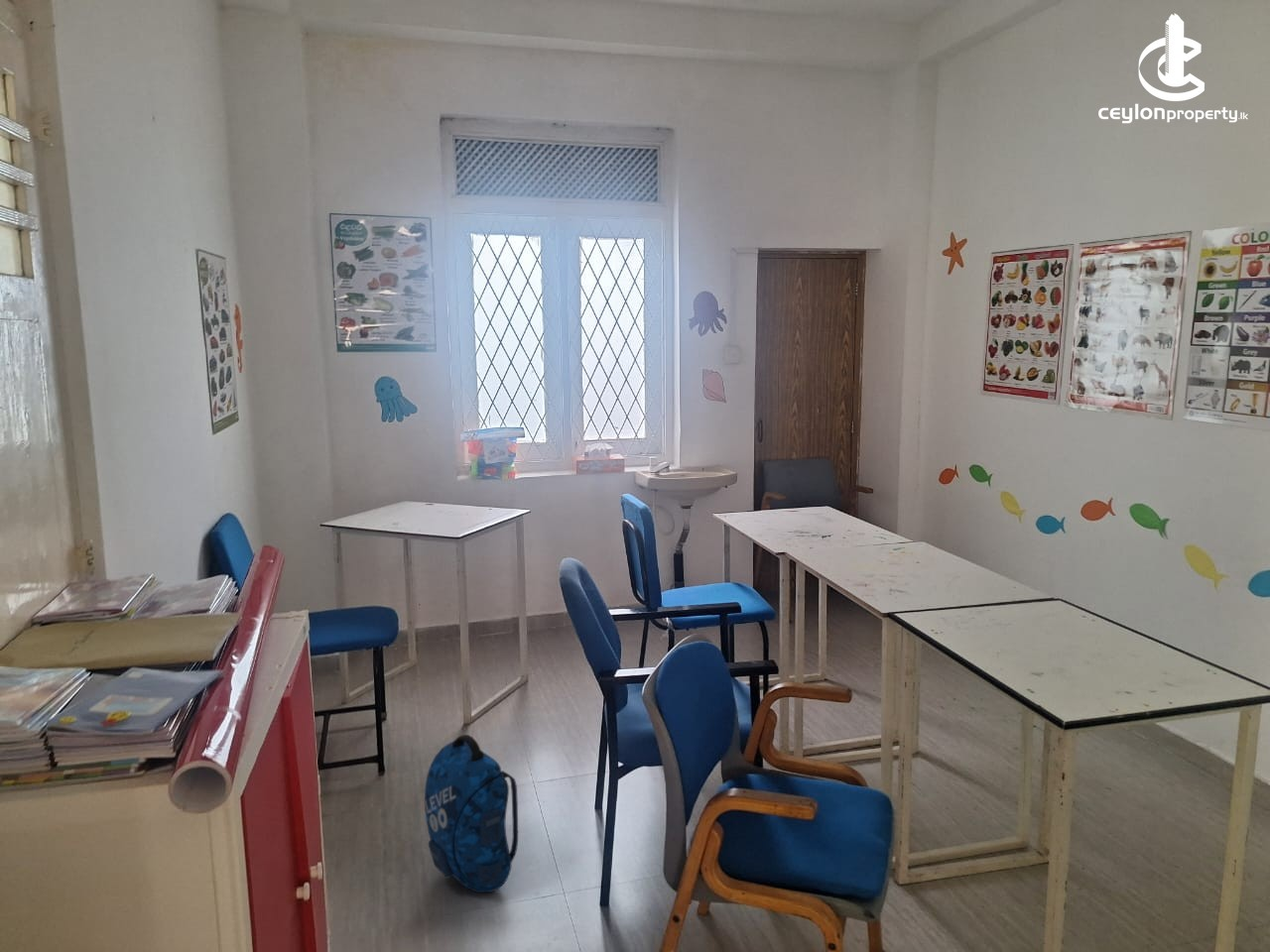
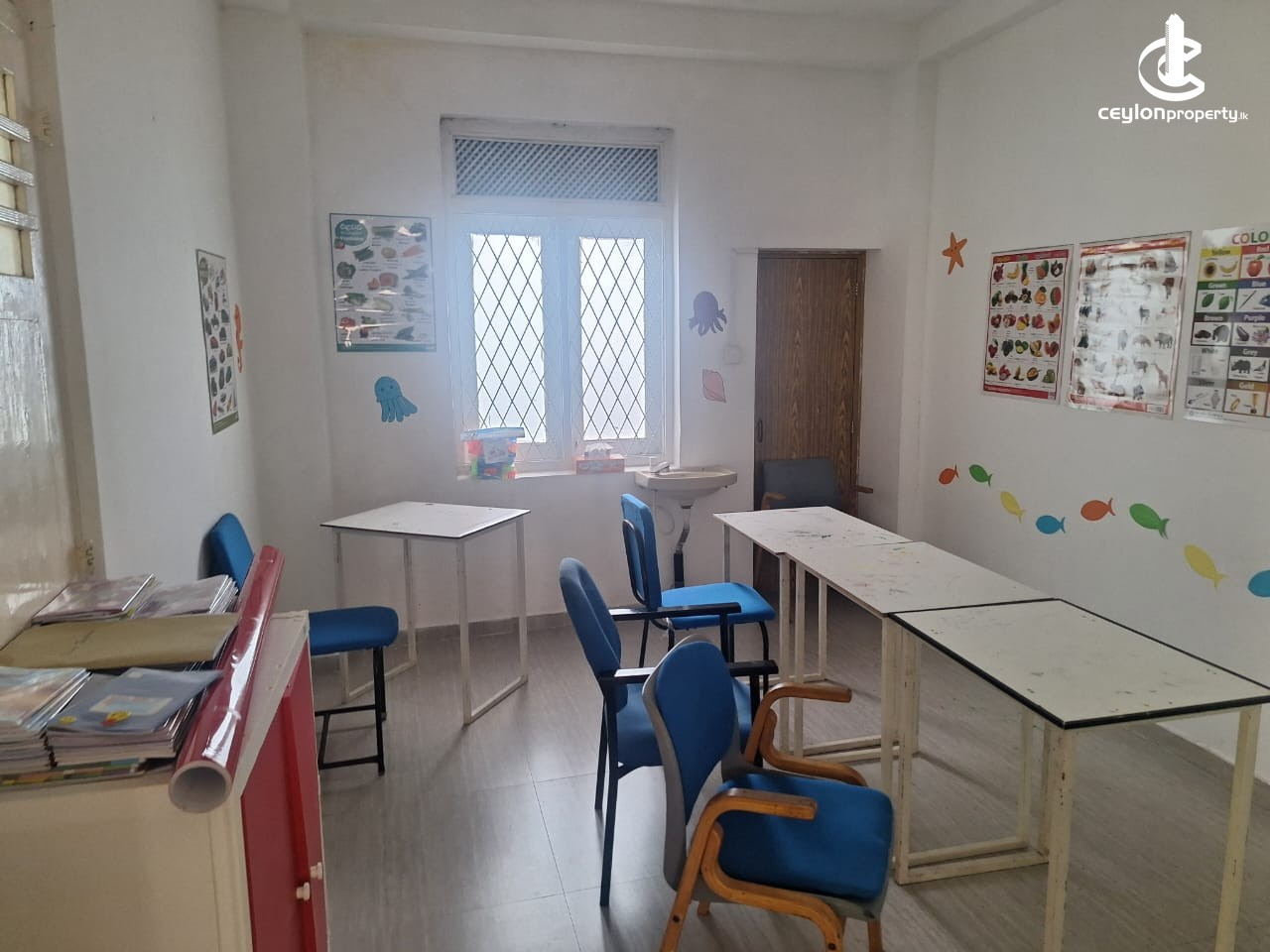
- backpack [424,734,519,893]
